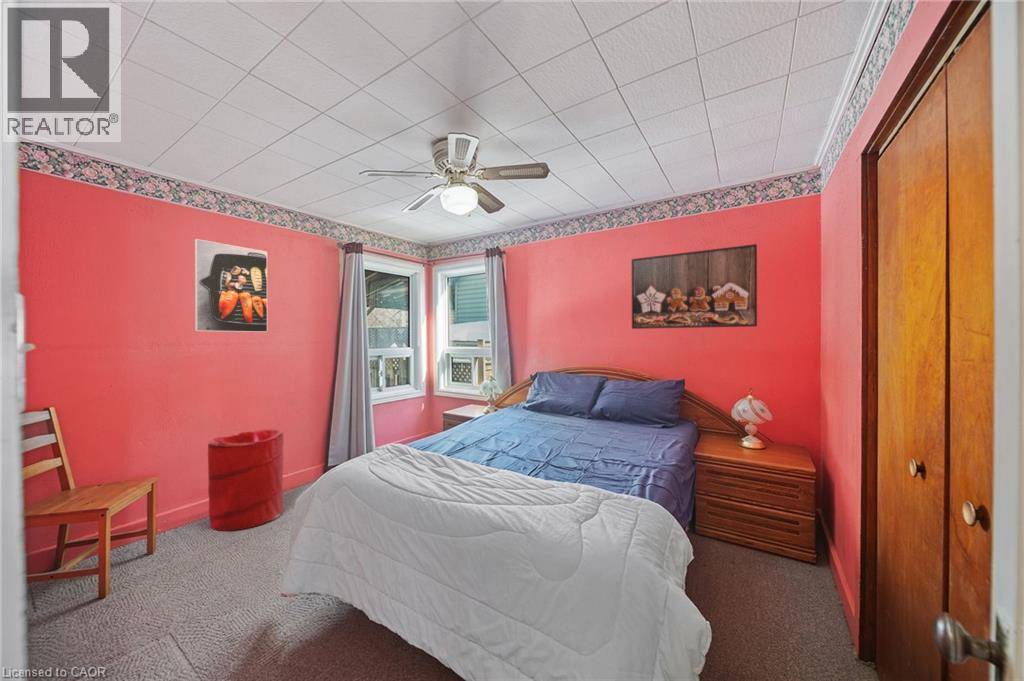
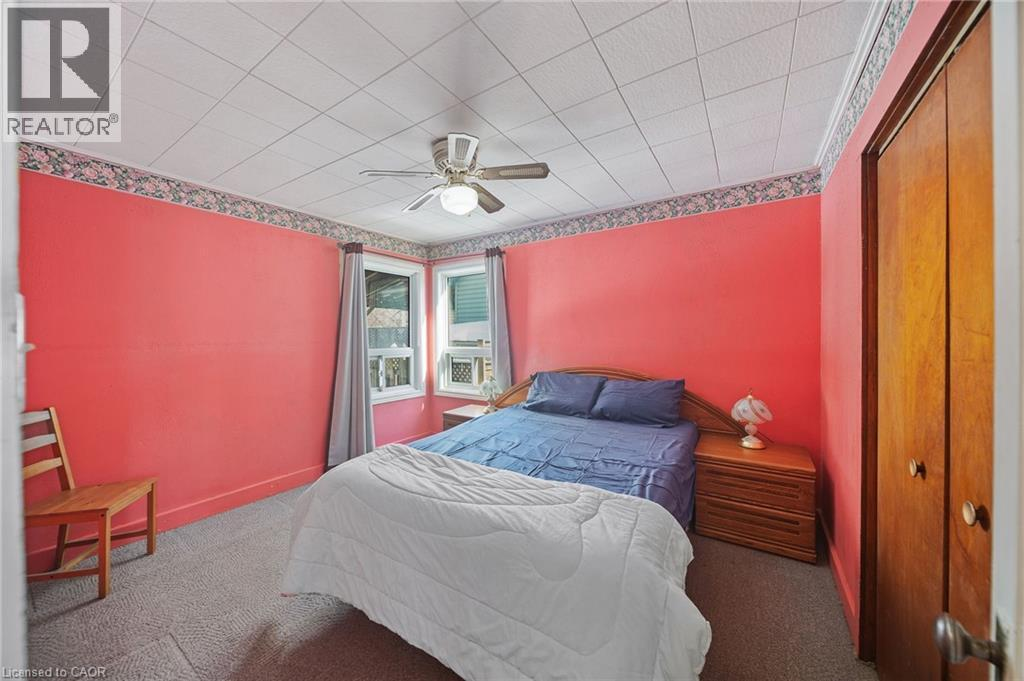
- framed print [631,243,758,330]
- laundry hamper [207,428,284,532]
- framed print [194,238,268,333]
